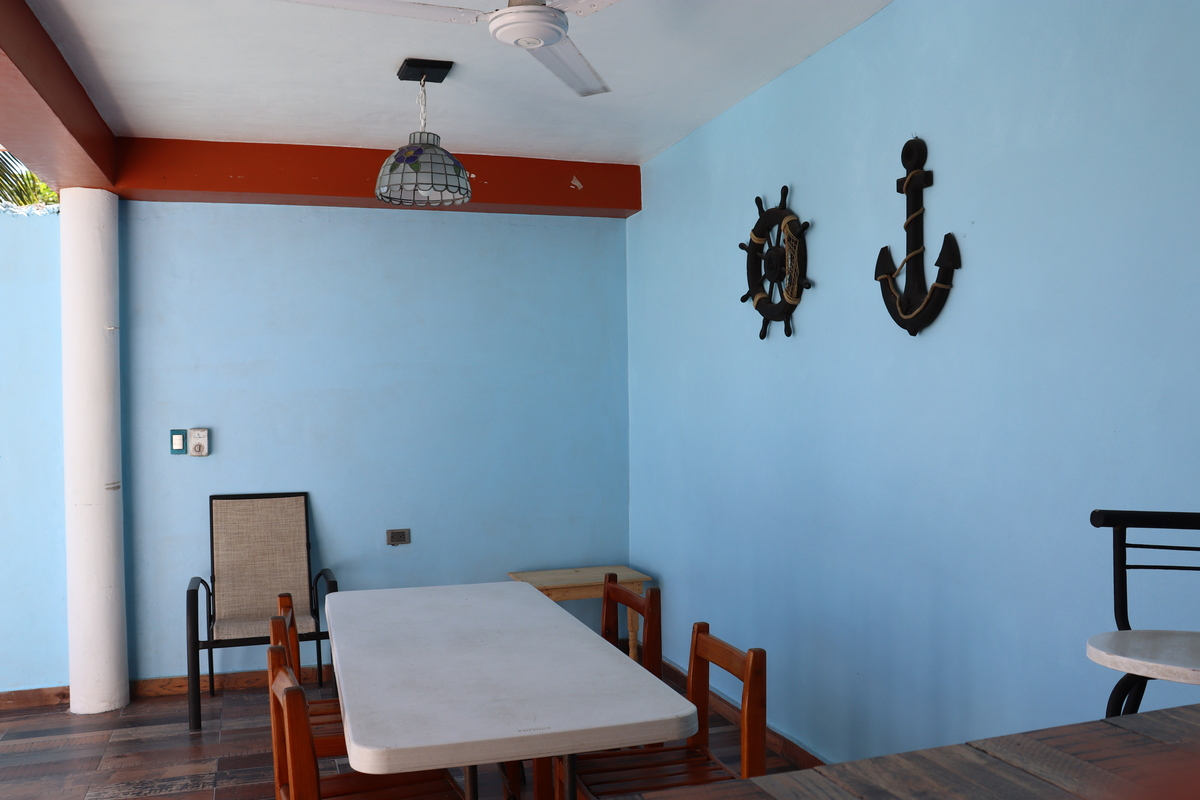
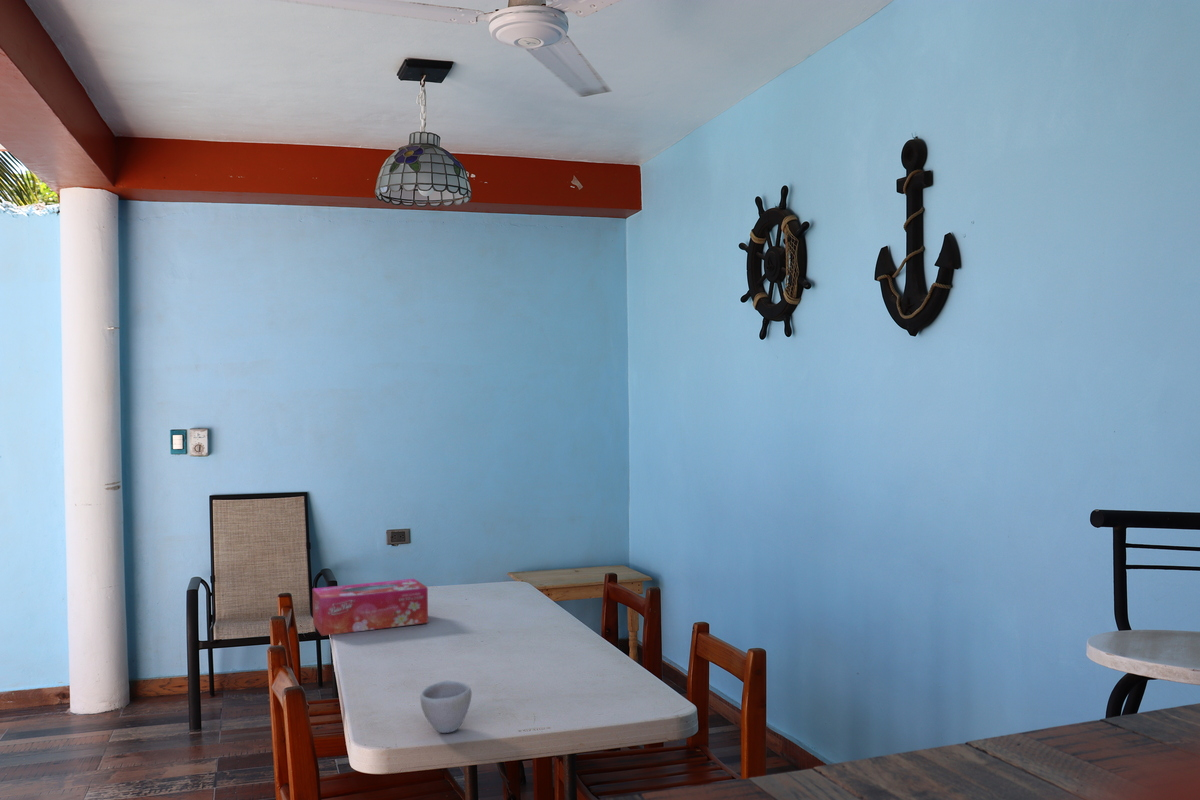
+ tissue box [312,578,429,637]
+ cup [419,680,473,734]
